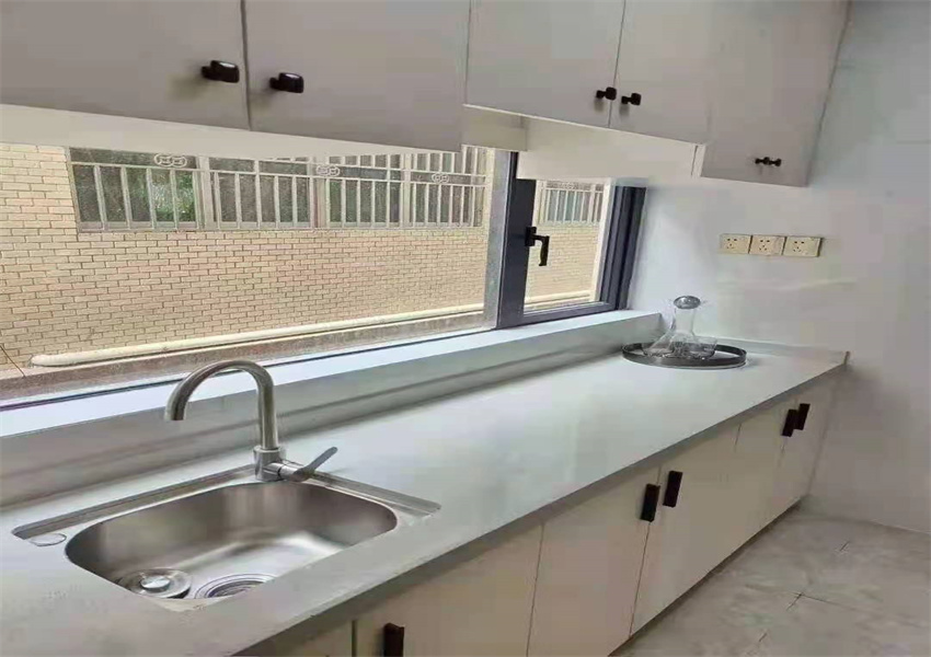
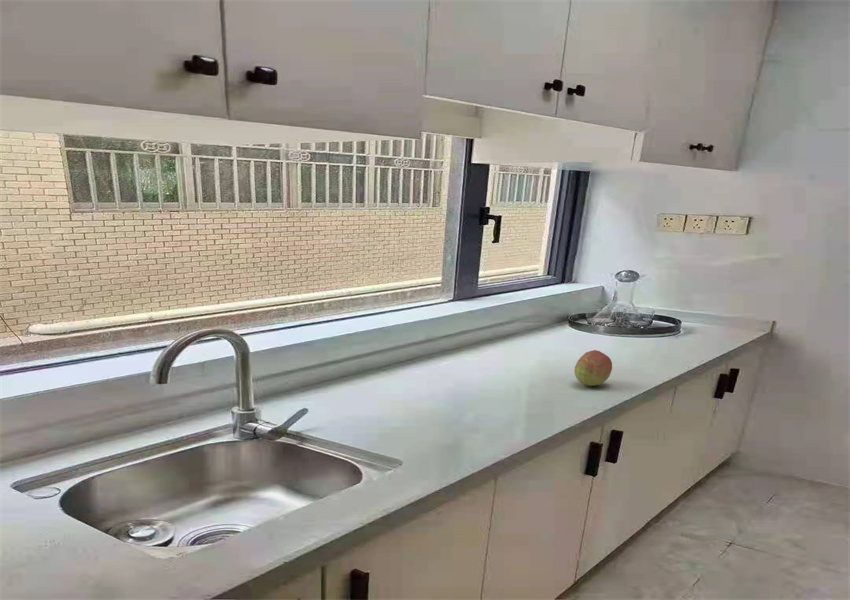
+ fruit [573,349,613,387]
